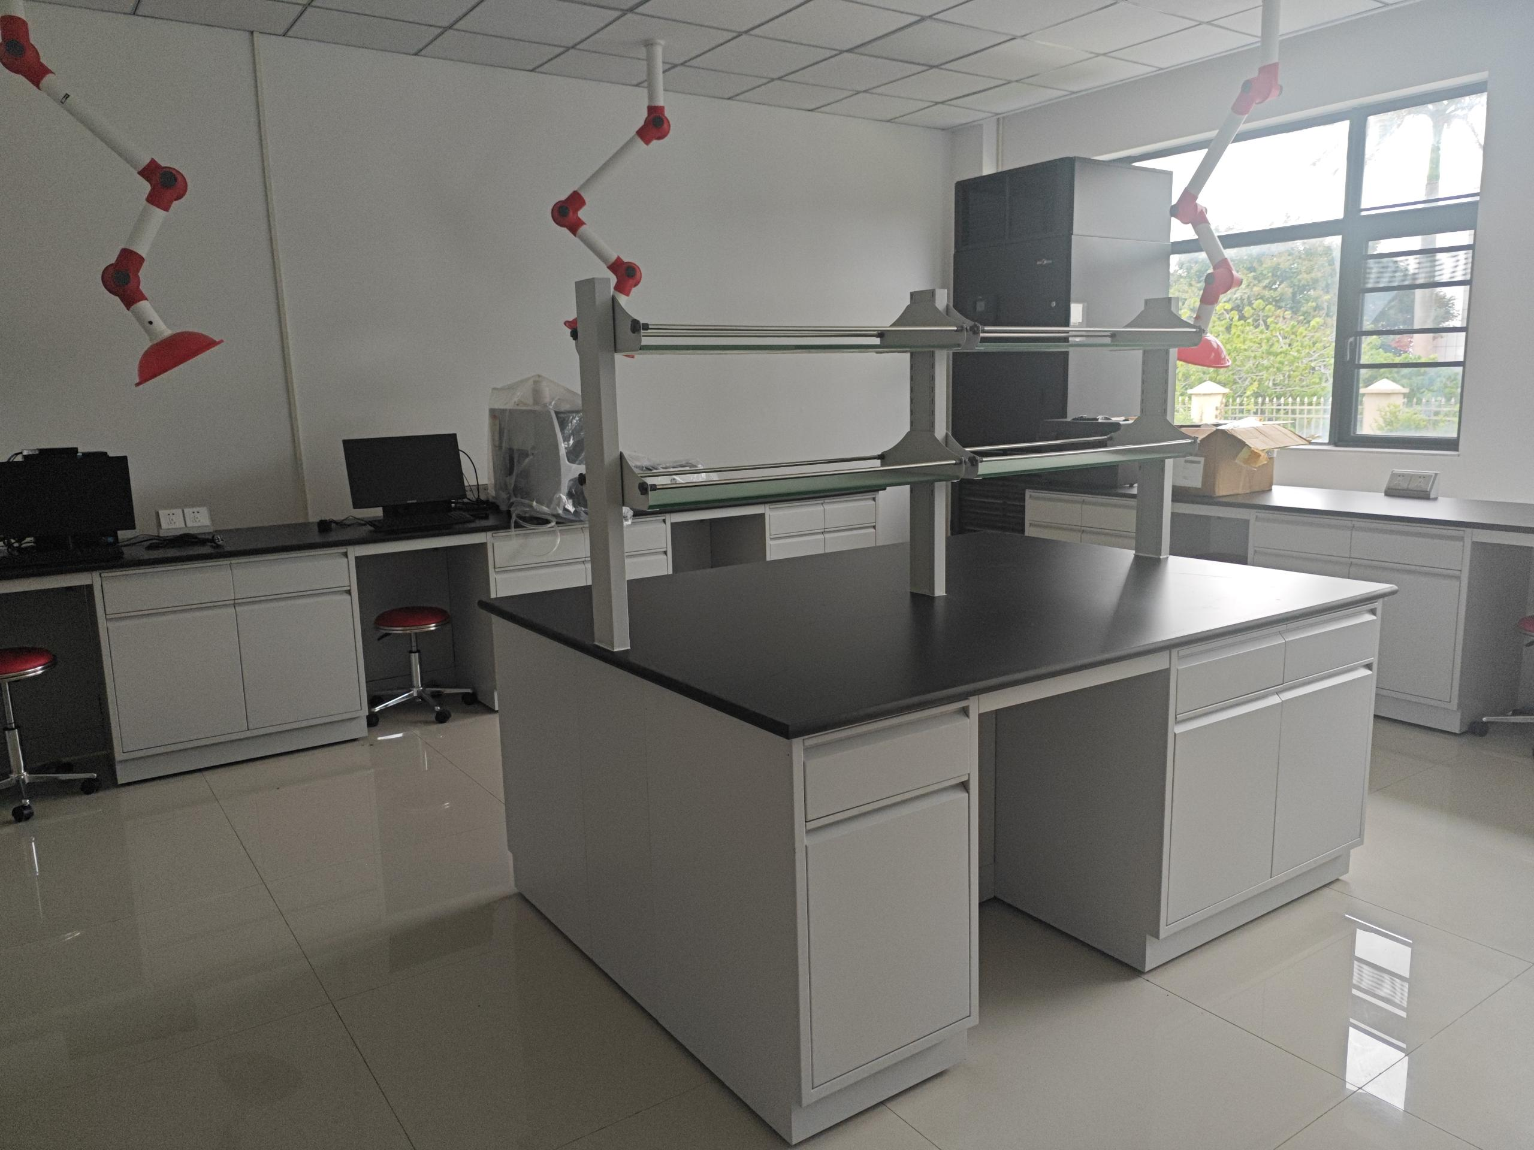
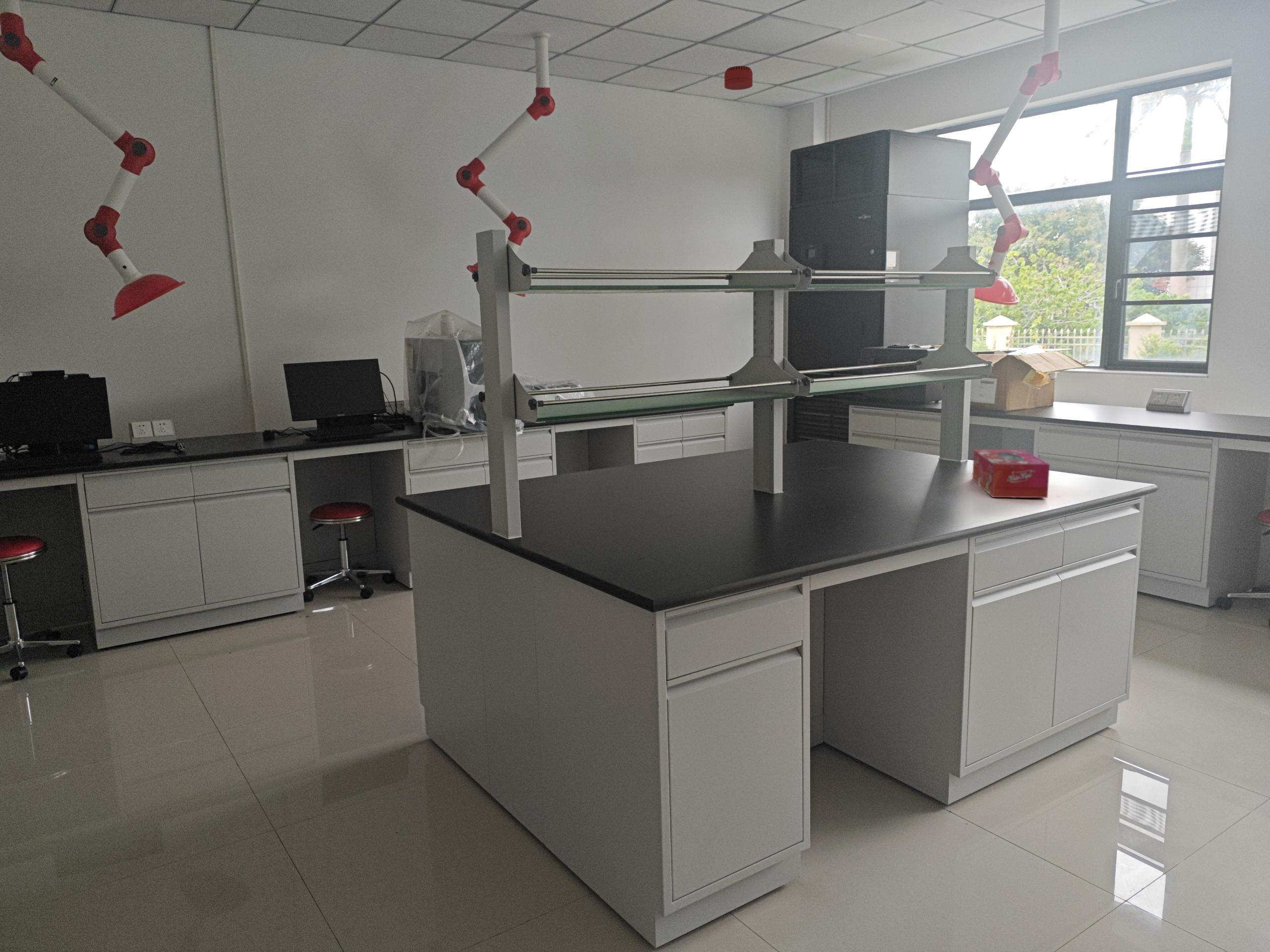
+ tissue box [972,449,1050,498]
+ smoke detector [724,65,753,91]
